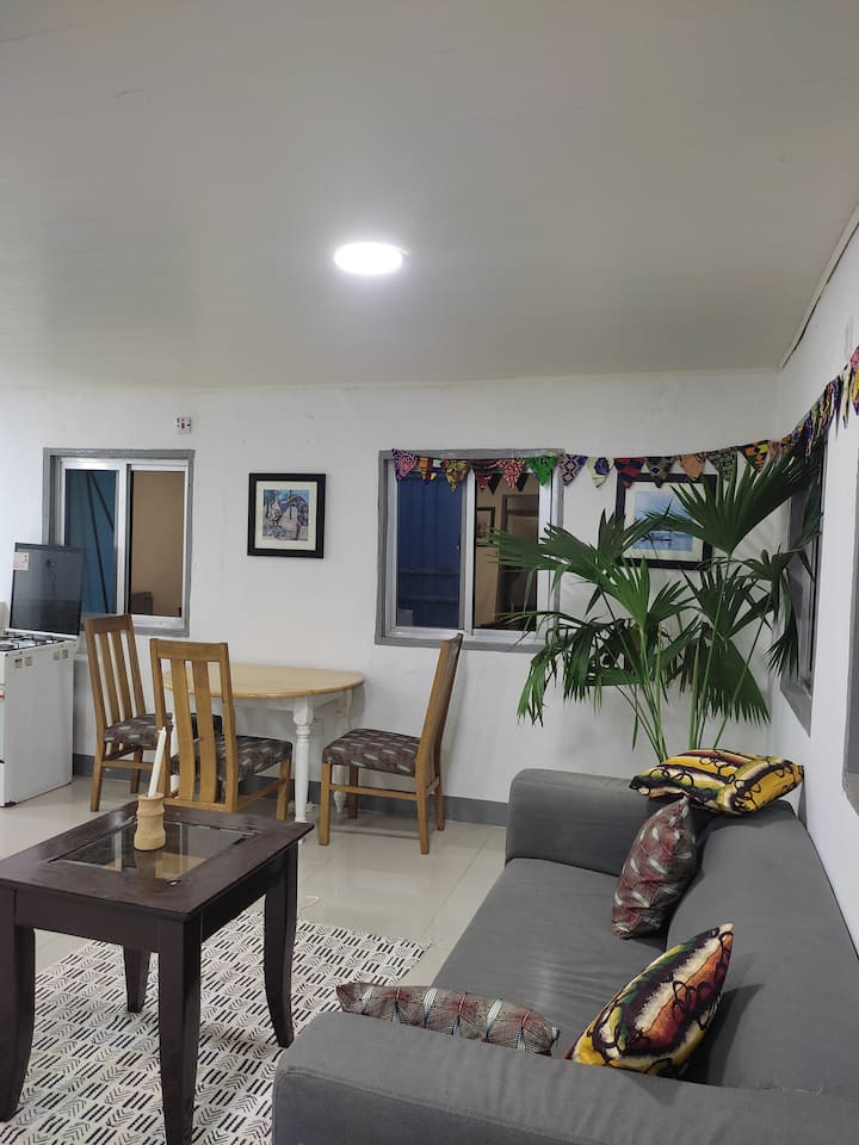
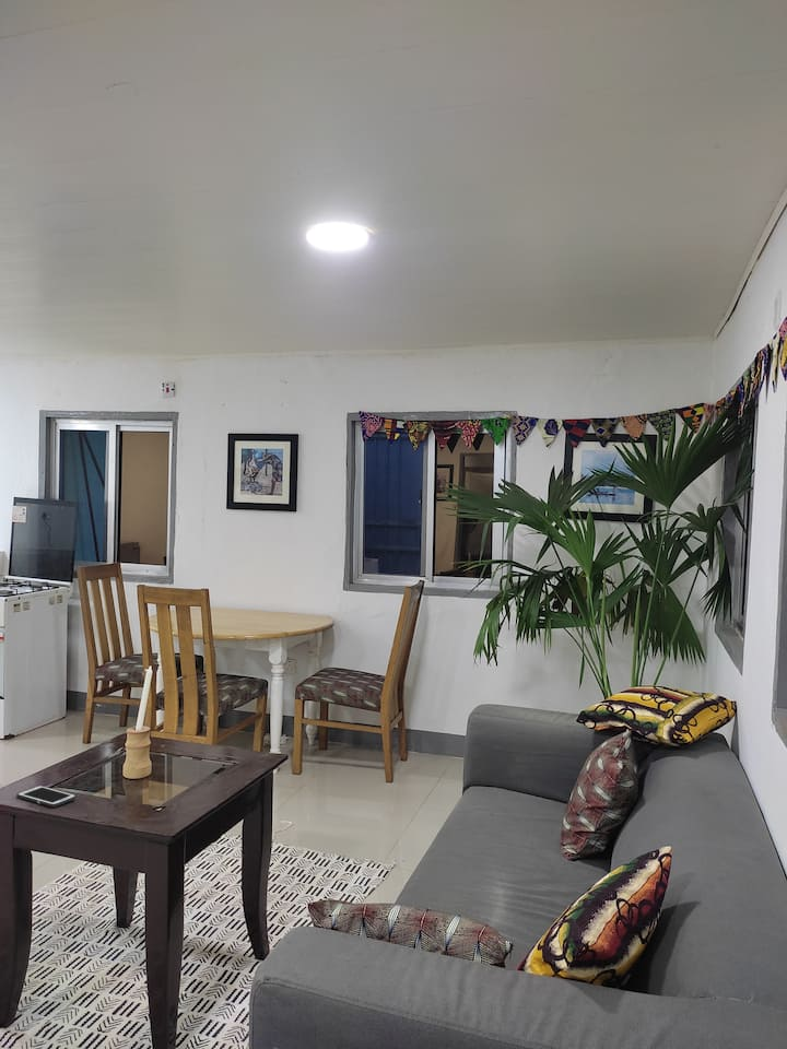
+ cell phone [15,785,78,809]
